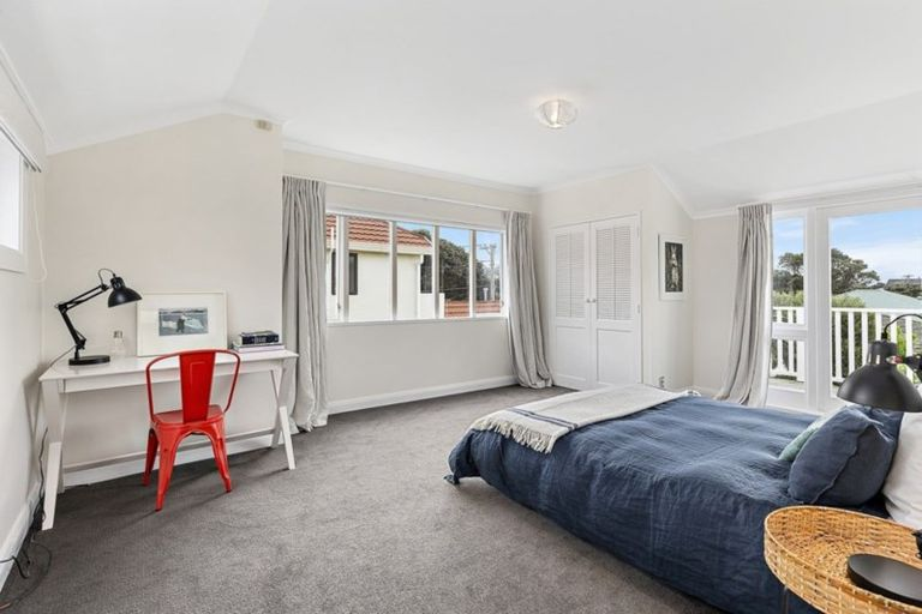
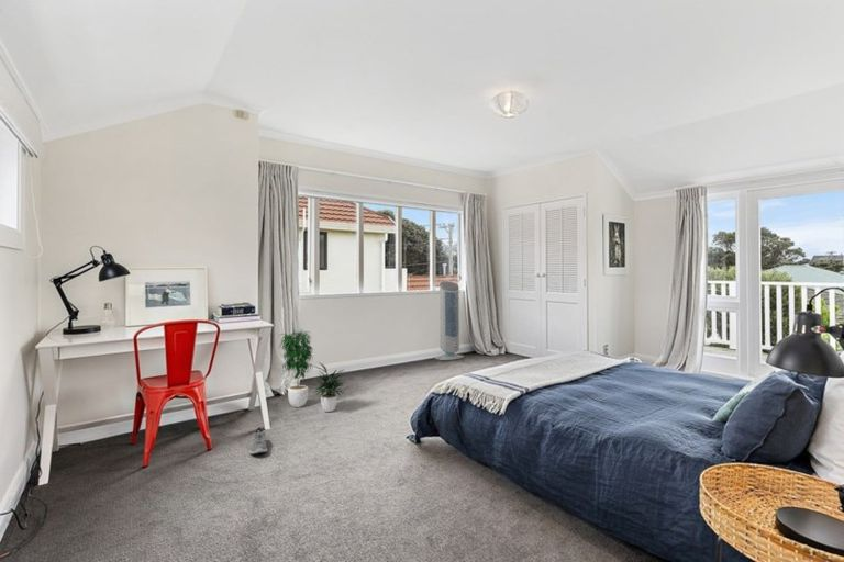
+ air purifier [434,280,465,361]
+ sneaker [248,426,268,456]
+ potted plant [278,325,347,413]
